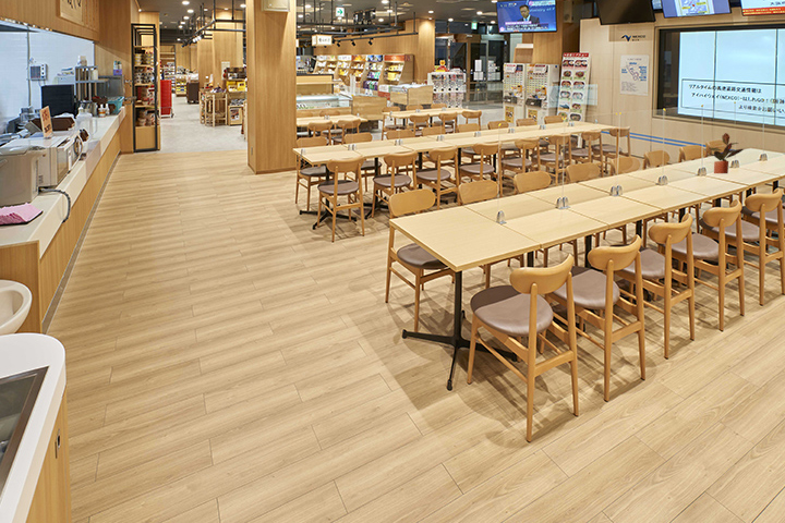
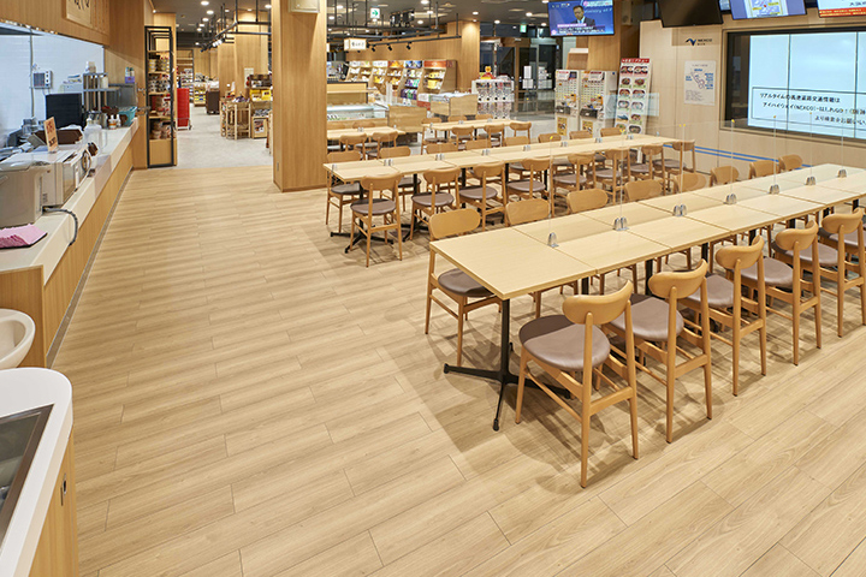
- potted plant [706,132,745,174]
